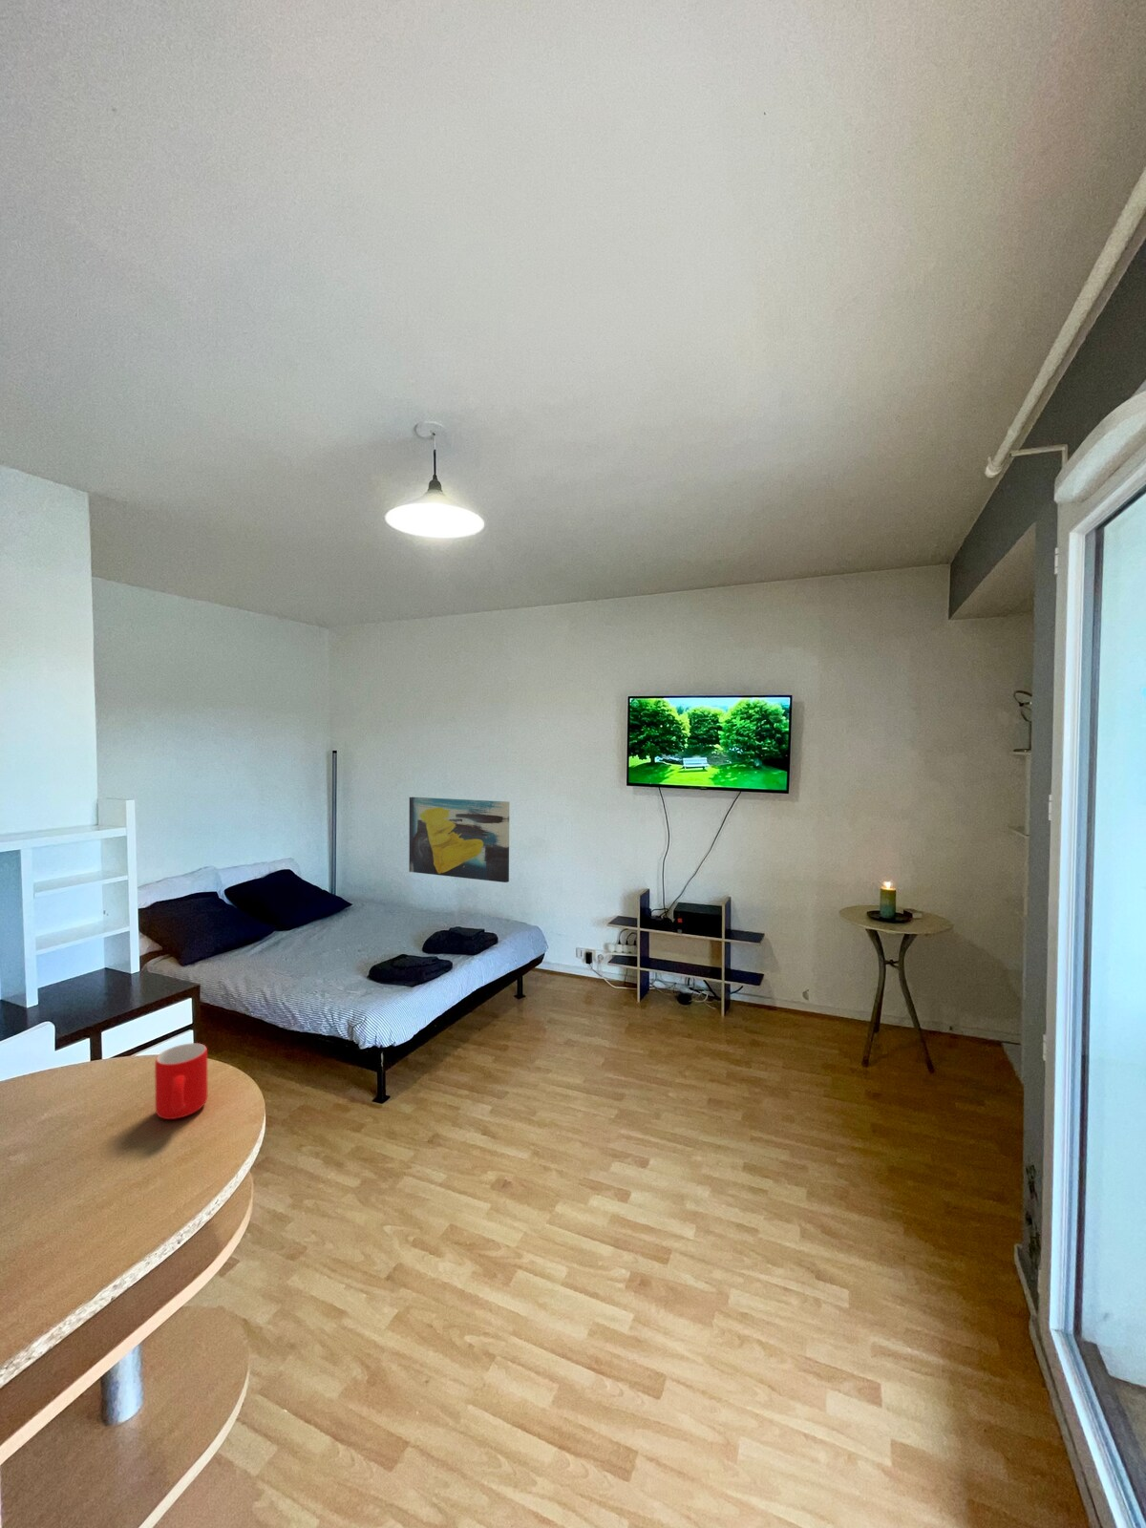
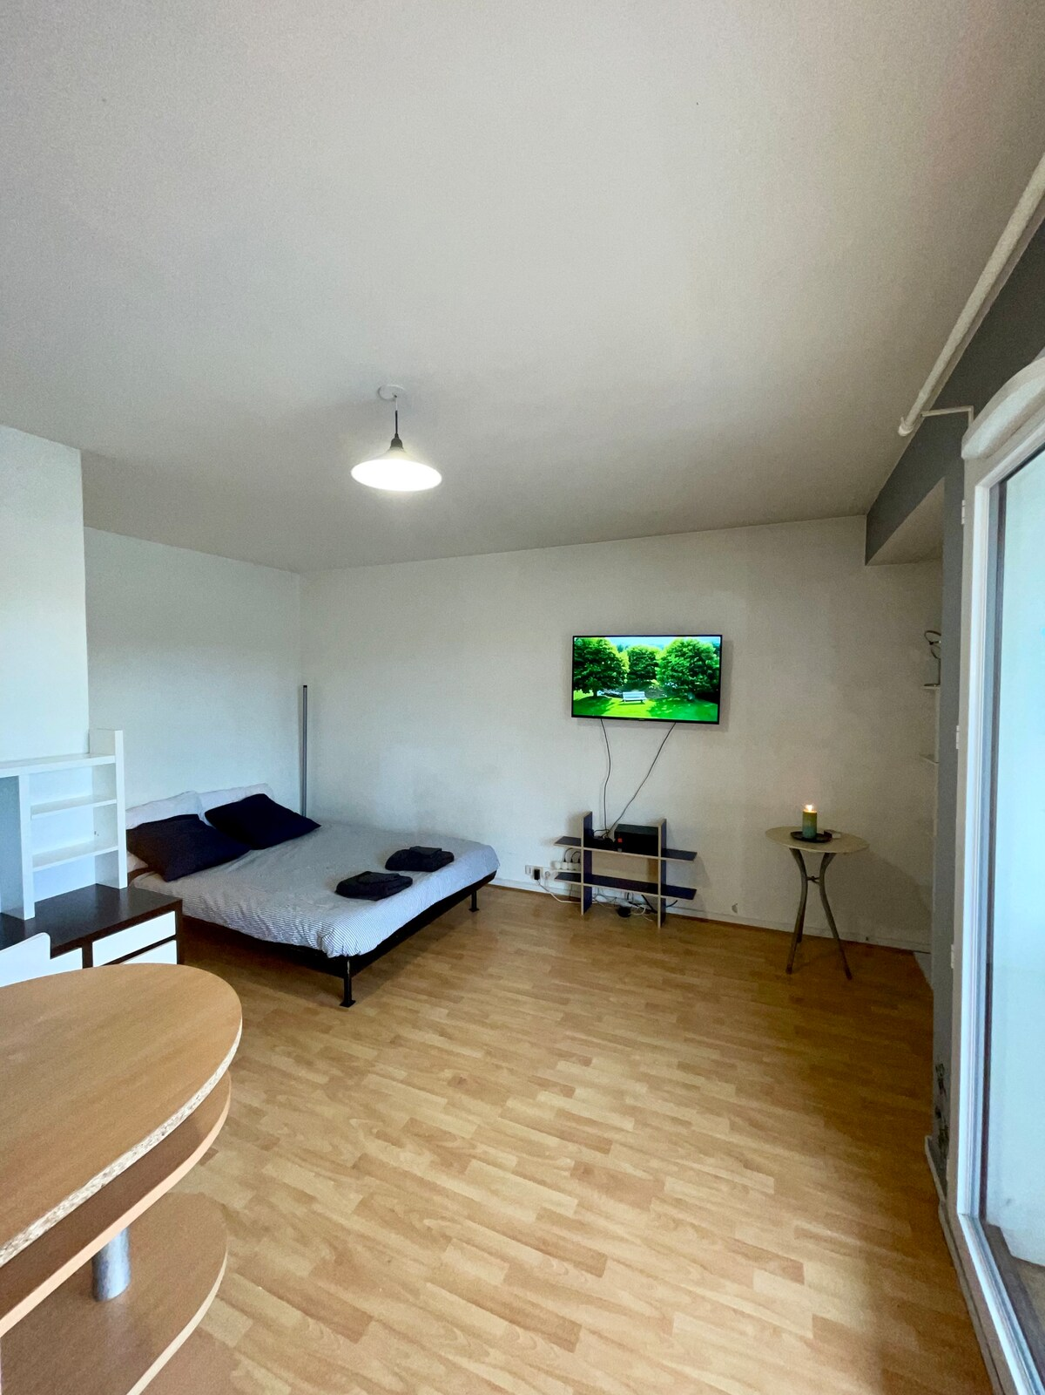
- mug [154,1042,208,1120]
- wall art [408,796,510,883]
